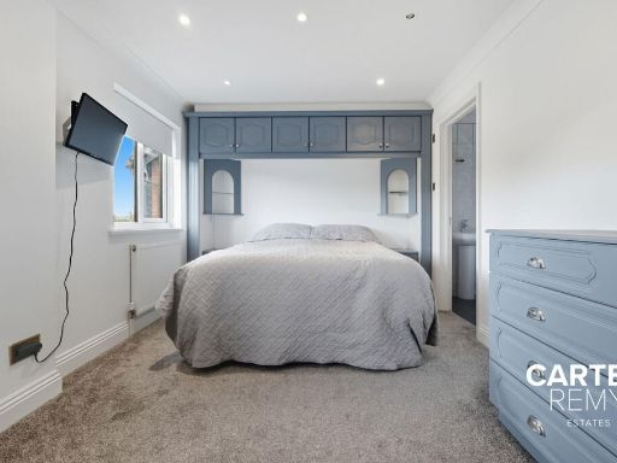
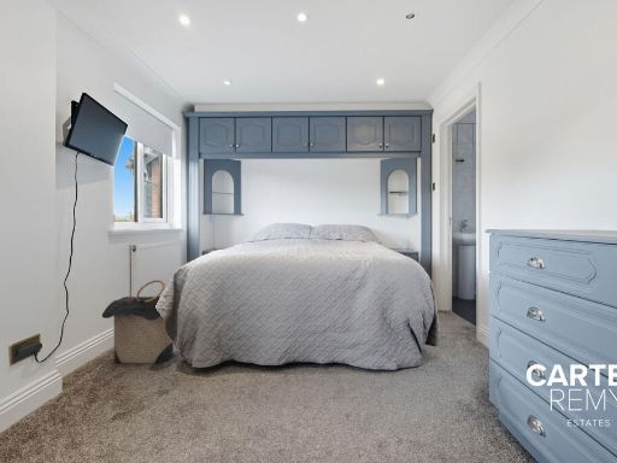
+ laundry hamper [101,279,175,364]
